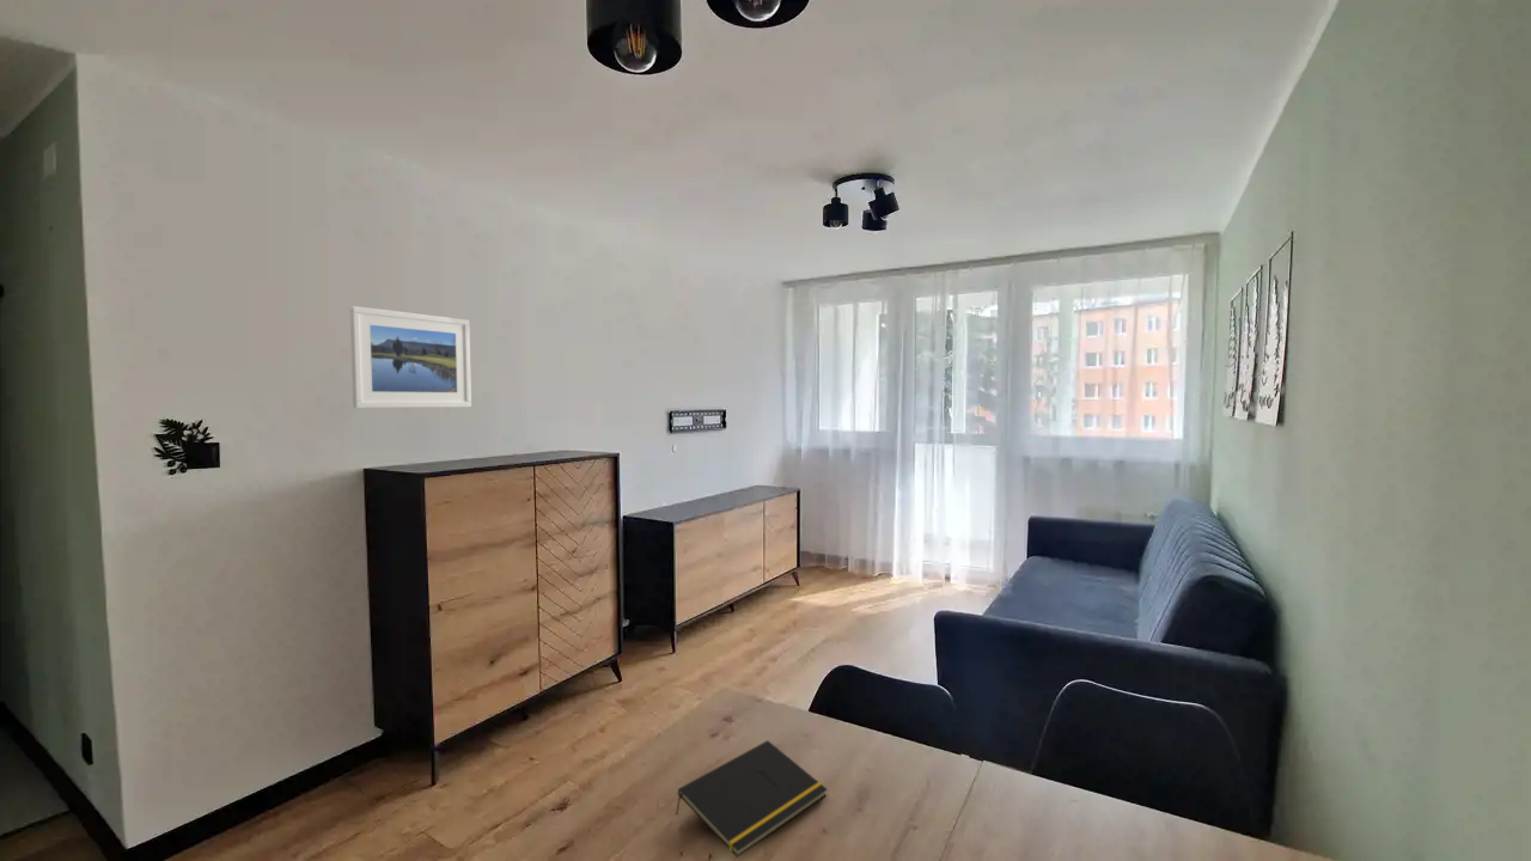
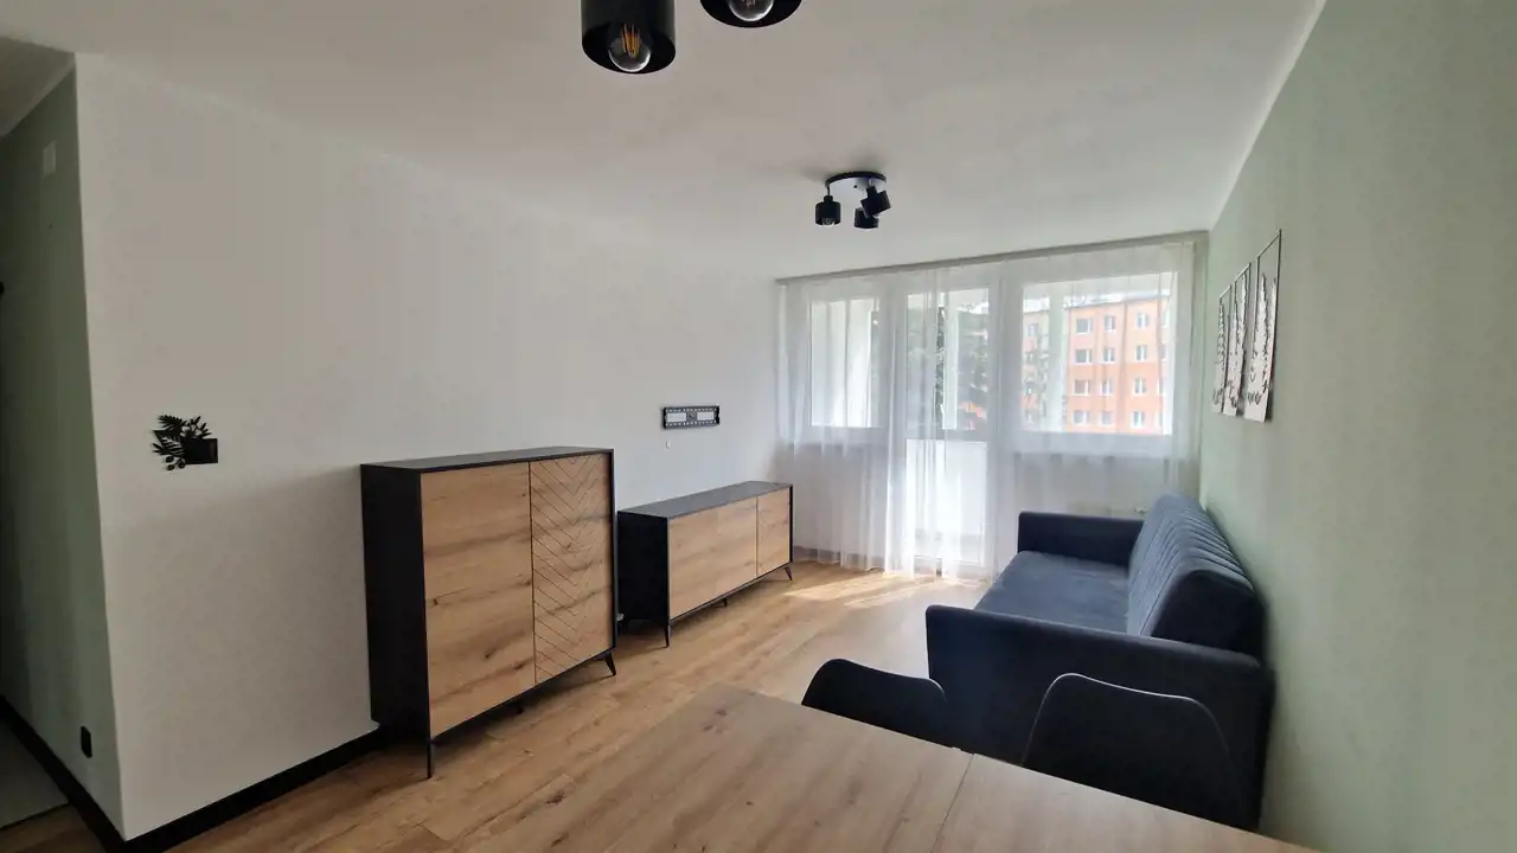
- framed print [349,305,472,409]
- notepad [675,739,829,859]
